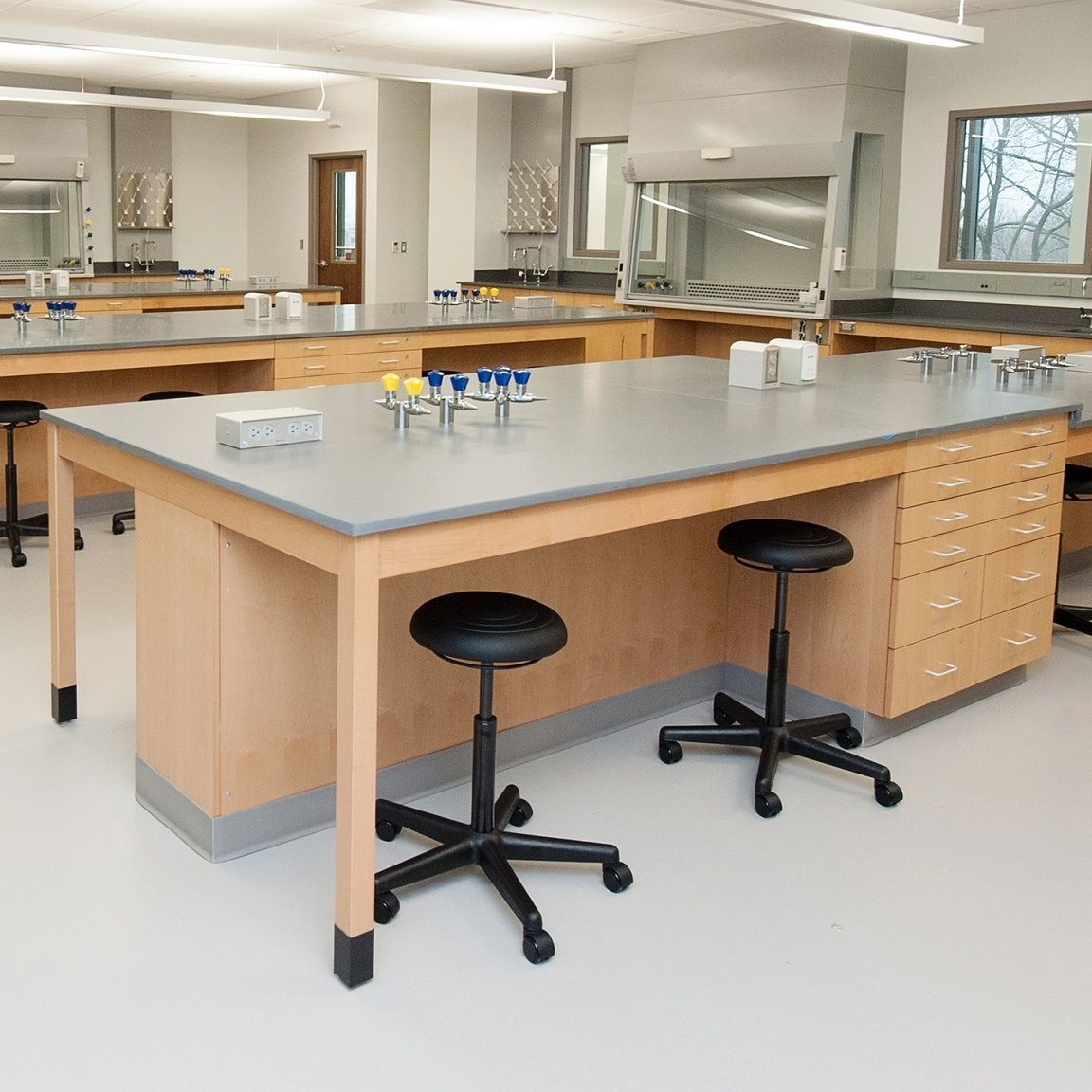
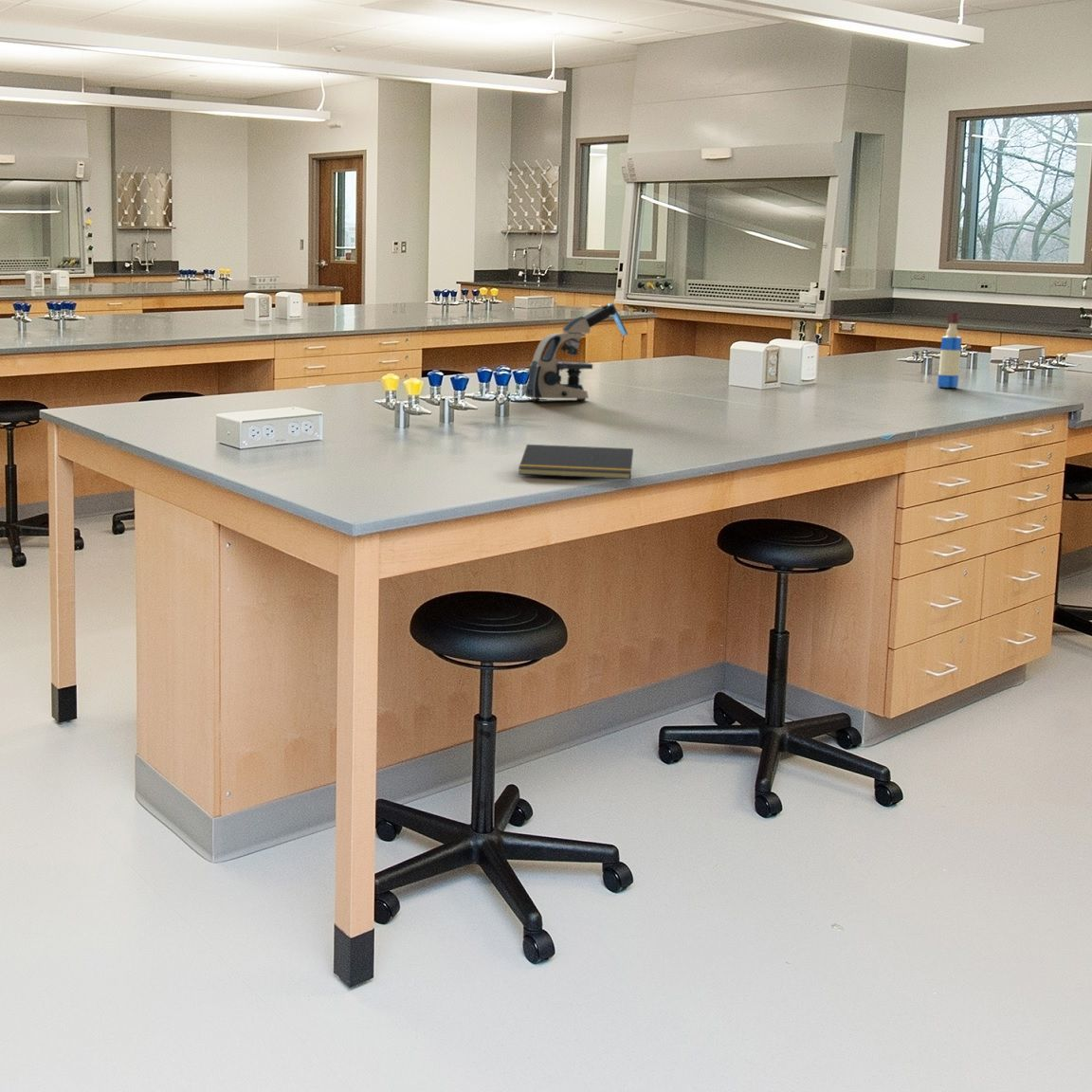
+ microscope [524,302,628,402]
+ notepad [518,444,634,481]
+ tequila bottle [937,312,963,389]
